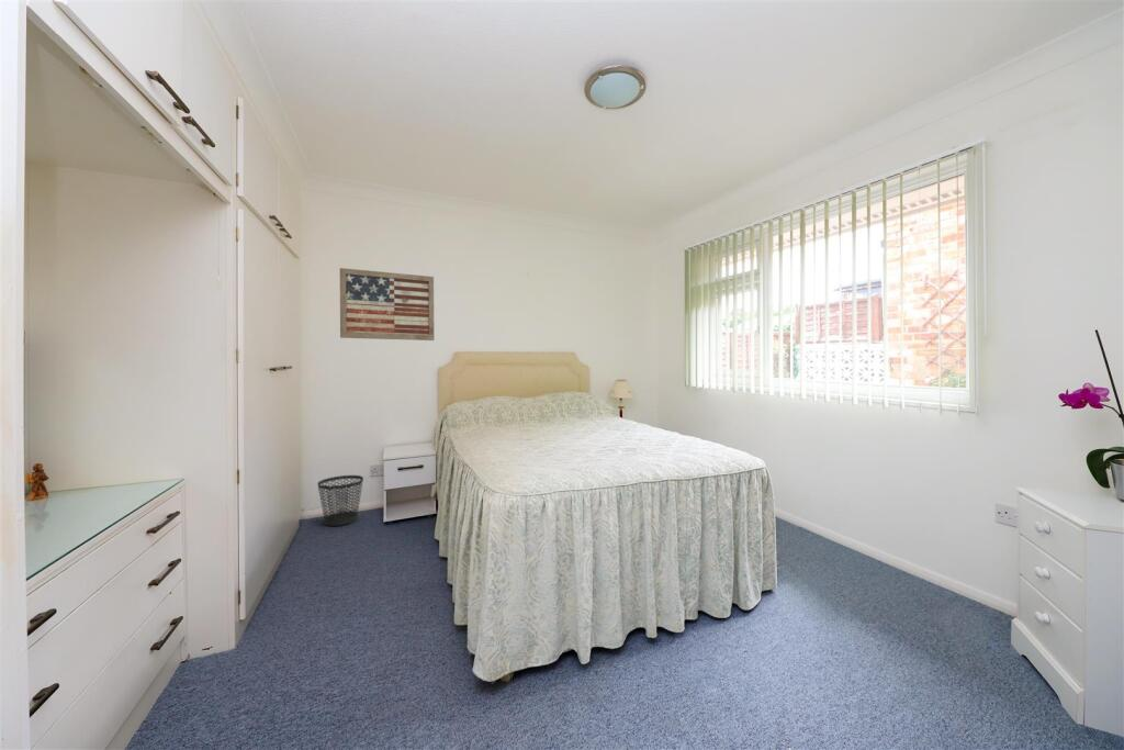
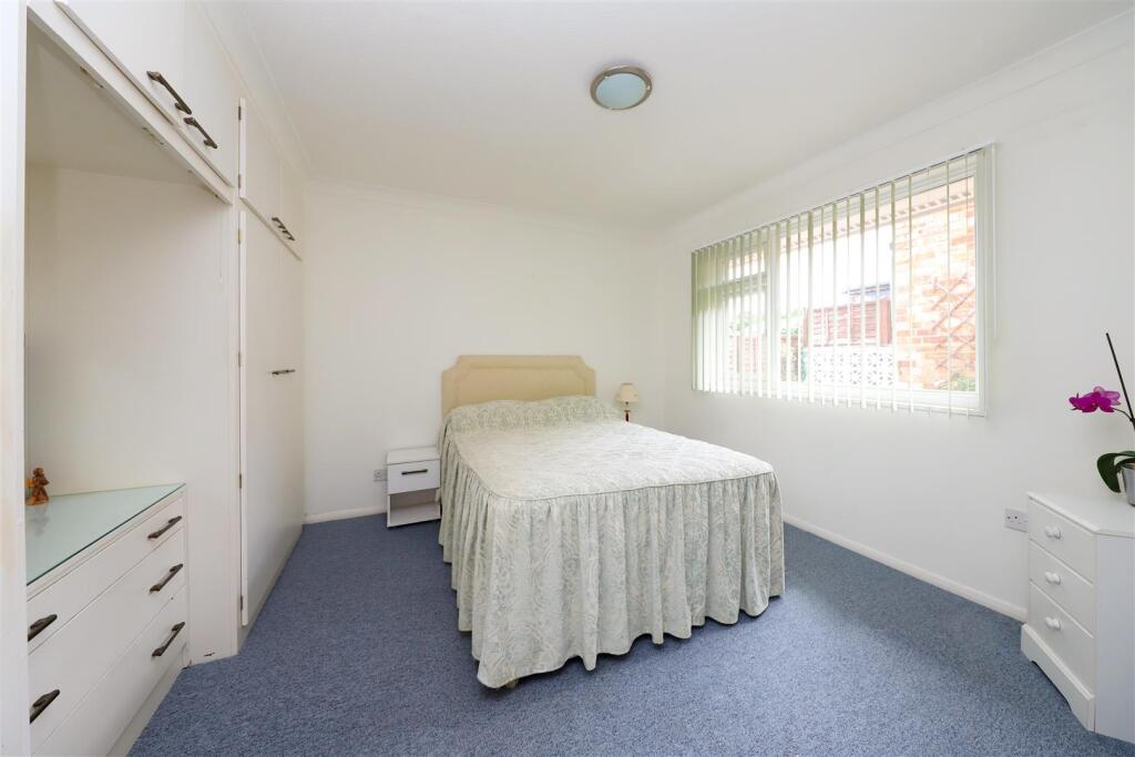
- wastebasket [316,474,364,527]
- wall art [339,267,436,342]
